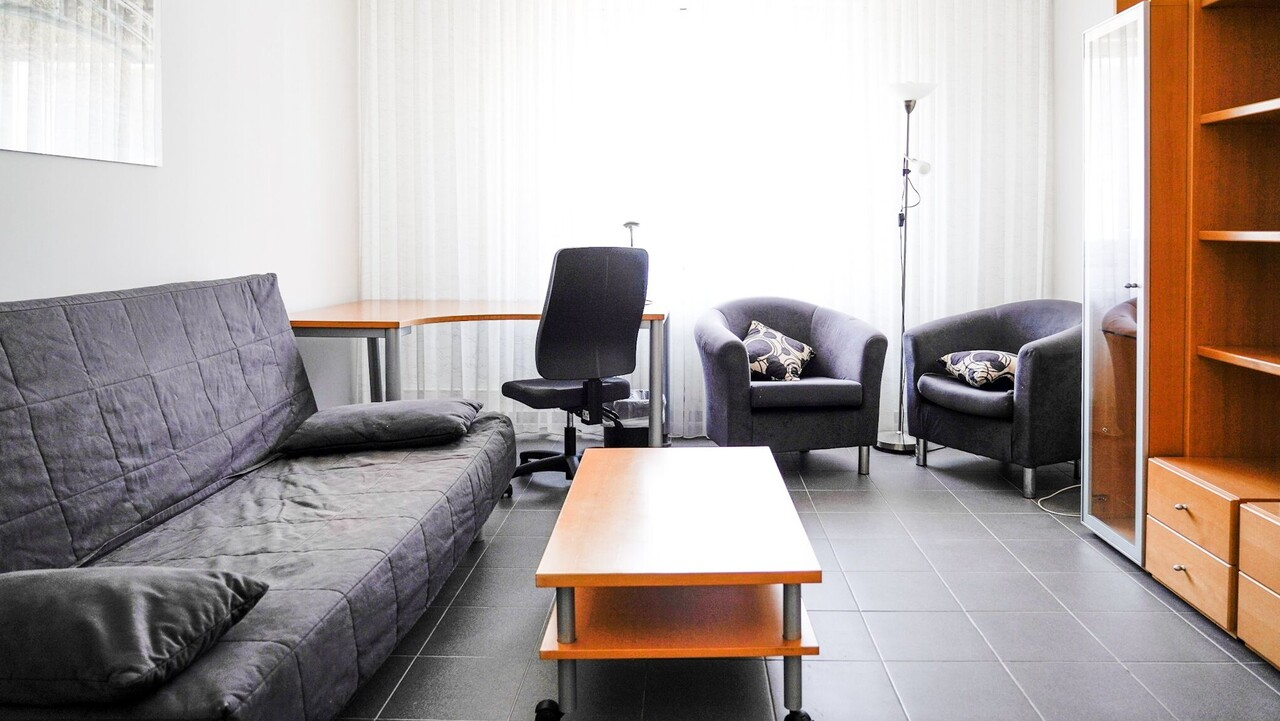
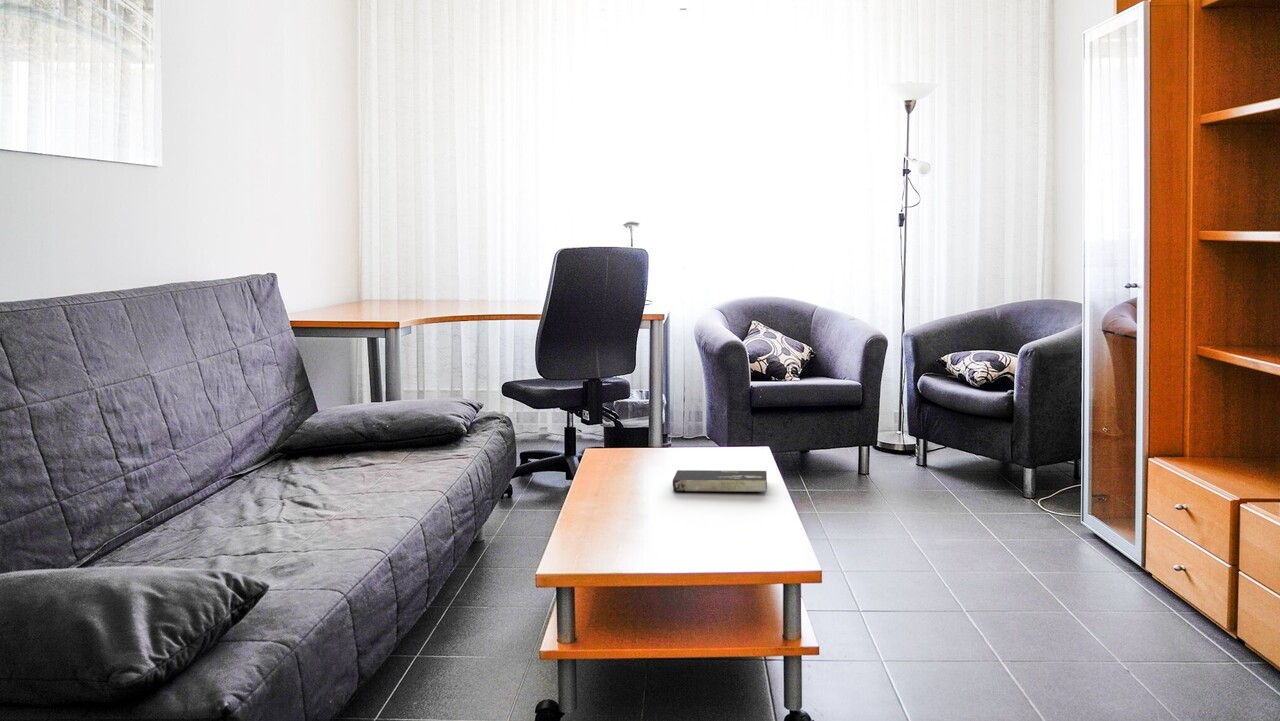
+ book [672,469,768,493]
